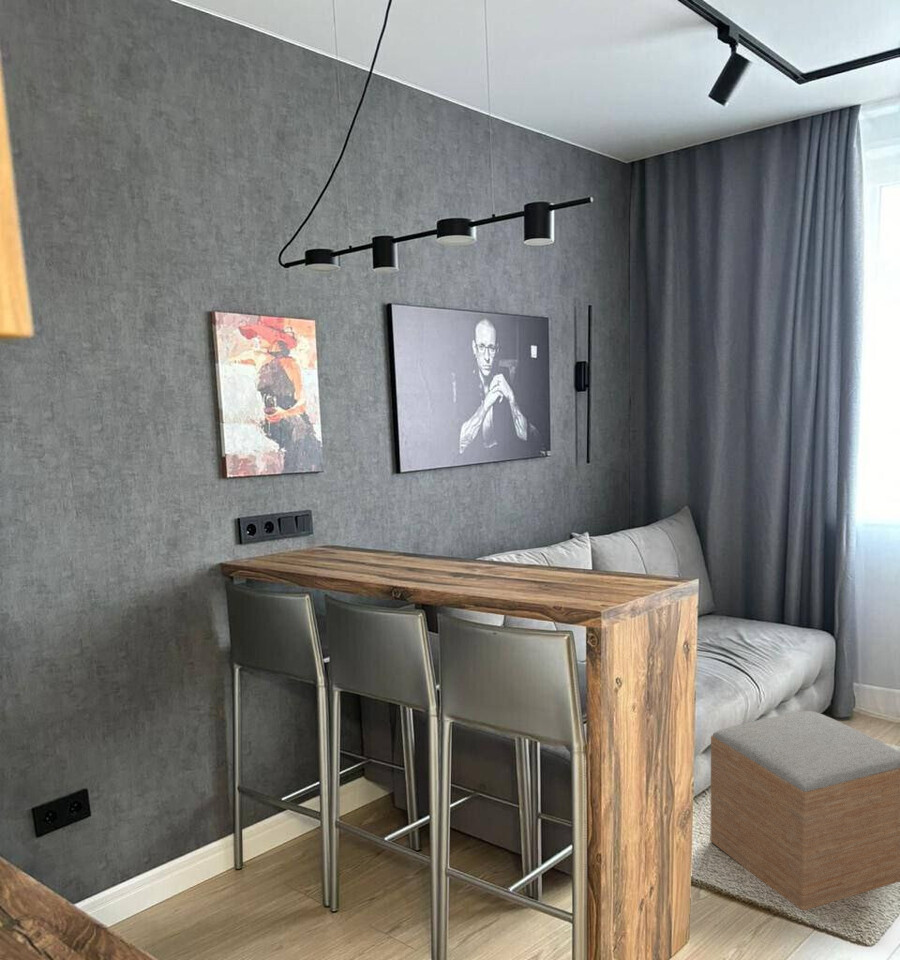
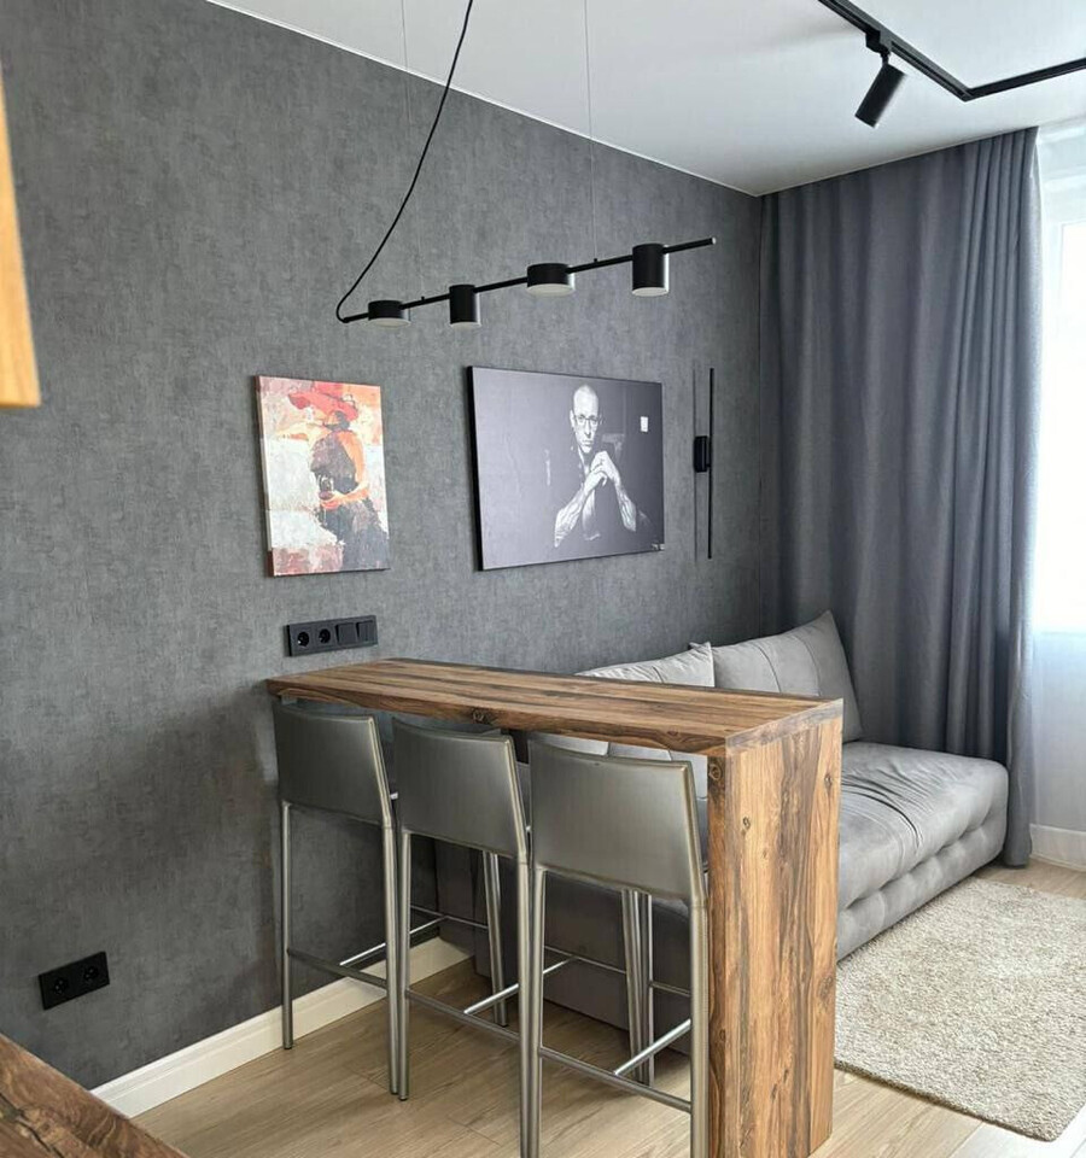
- ottoman [709,710,900,911]
